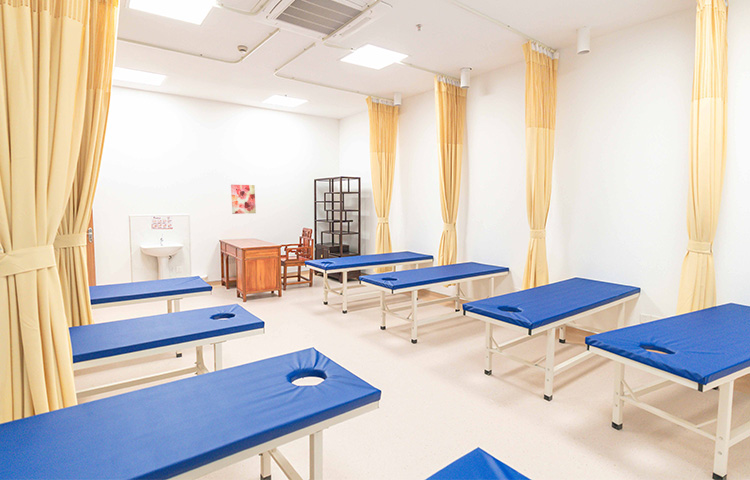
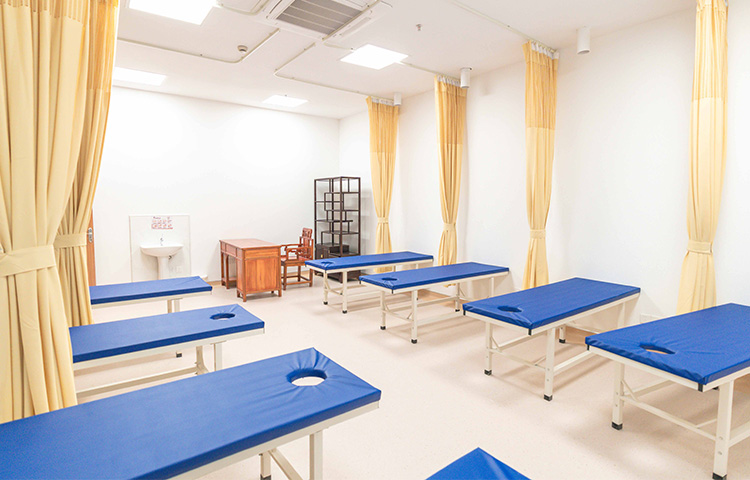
- wall art [230,184,257,215]
